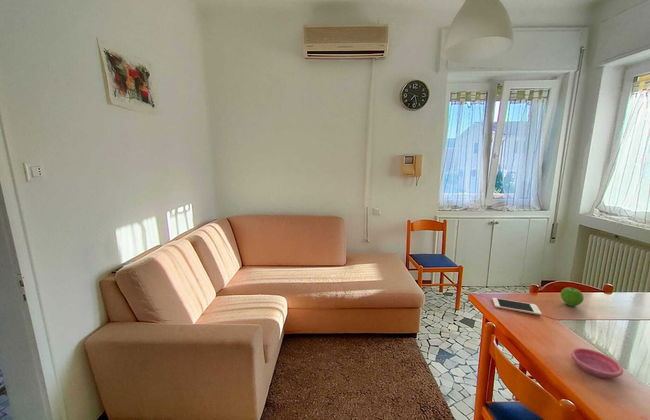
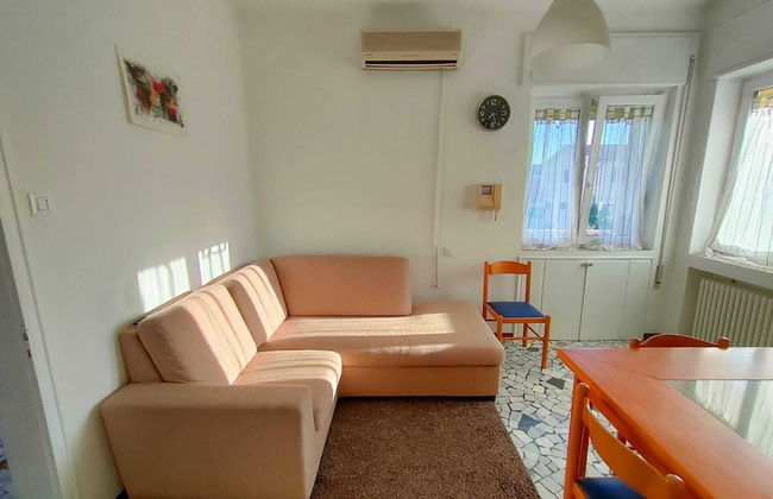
- fruit [560,287,585,307]
- saucer [570,347,624,380]
- cell phone [491,297,543,316]
